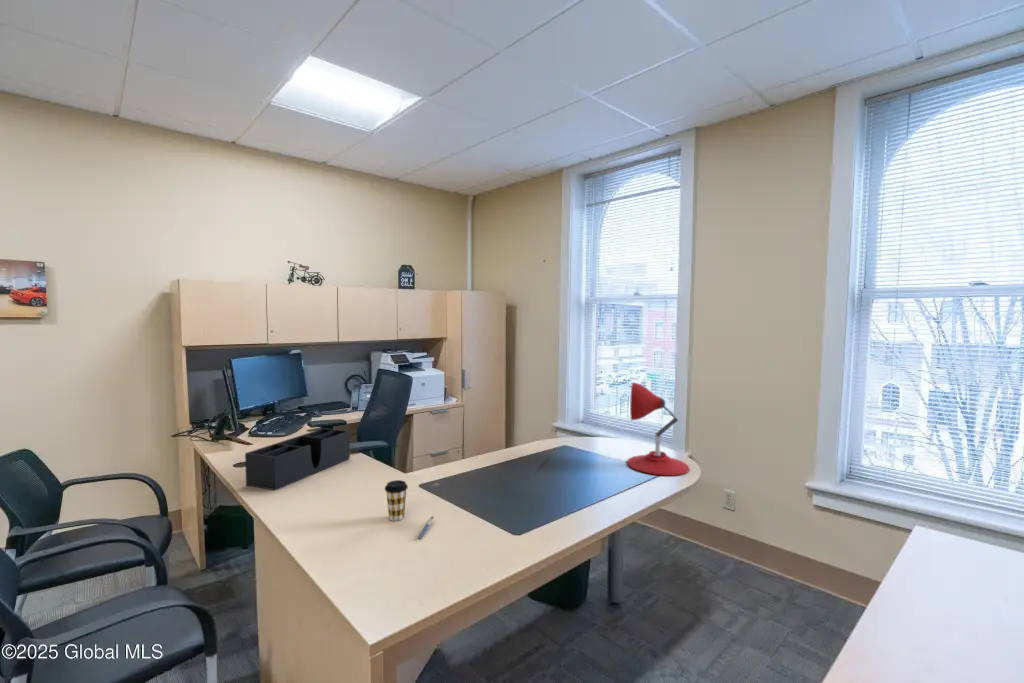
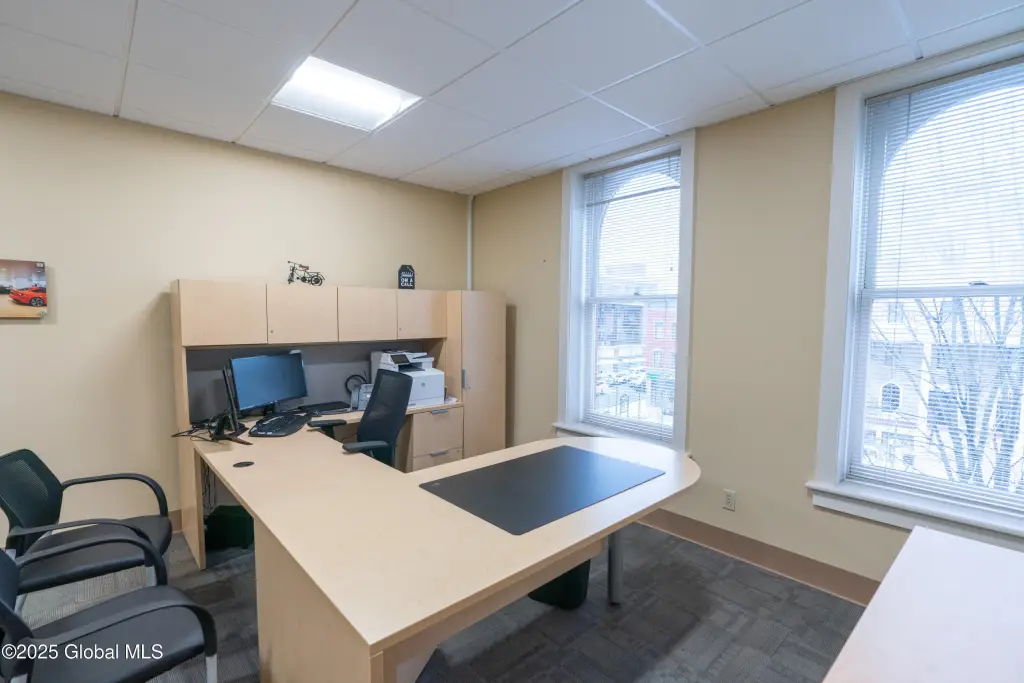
- desk lamp [626,381,691,477]
- coffee cup [384,479,409,522]
- pen [417,515,435,540]
- desk organizer [244,427,351,491]
